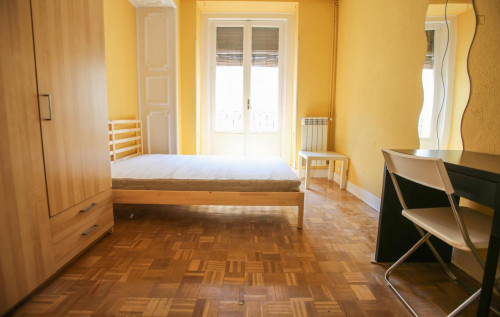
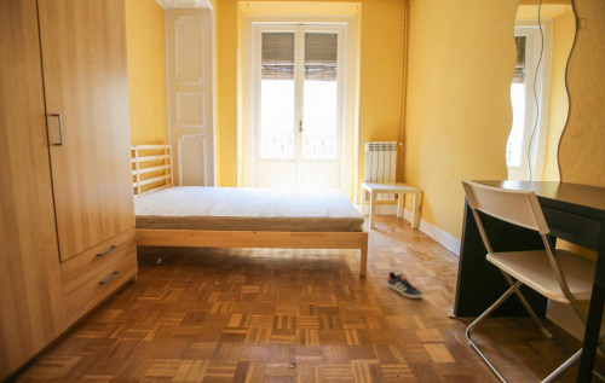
+ sneaker [386,271,424,300]
